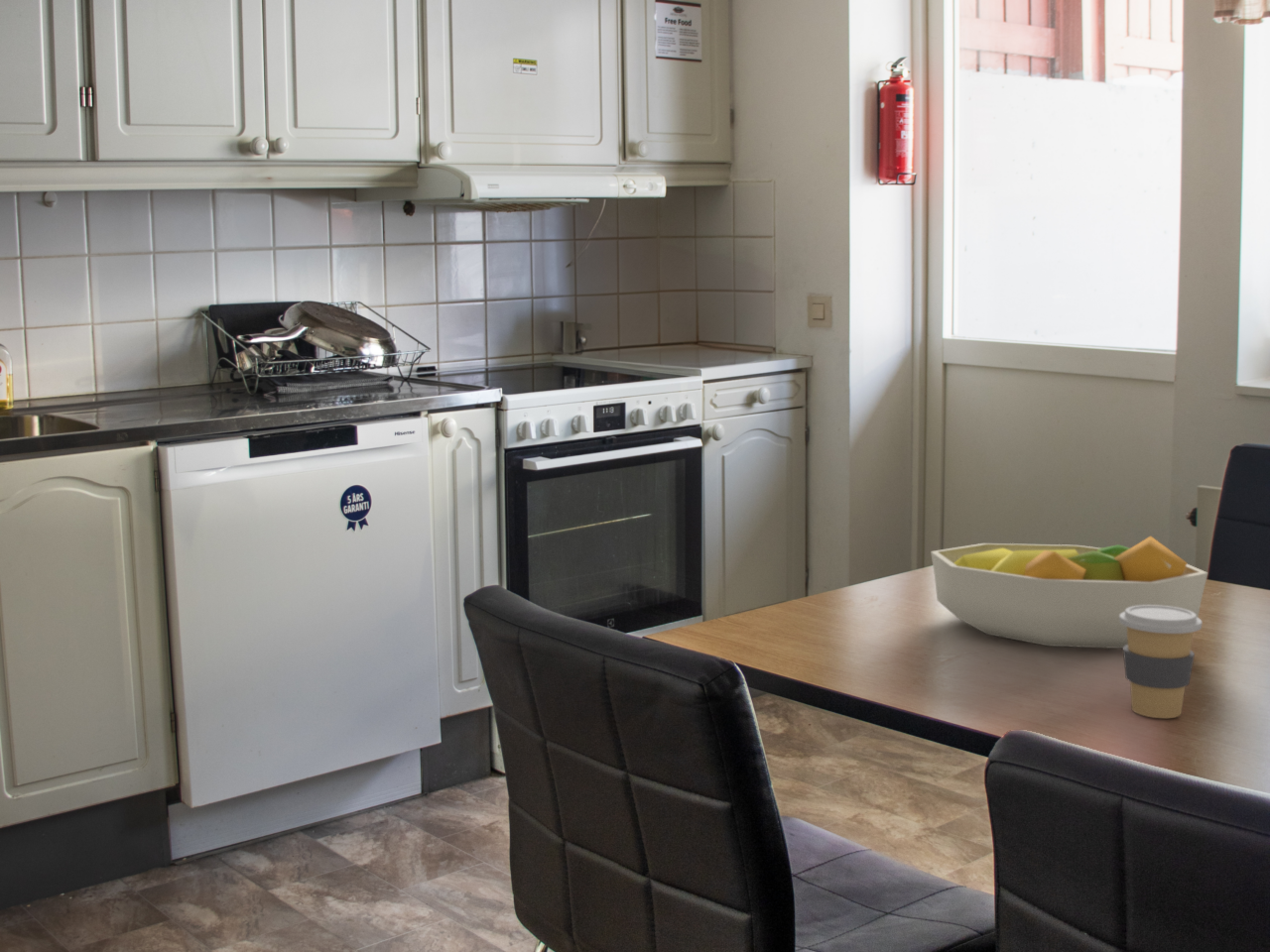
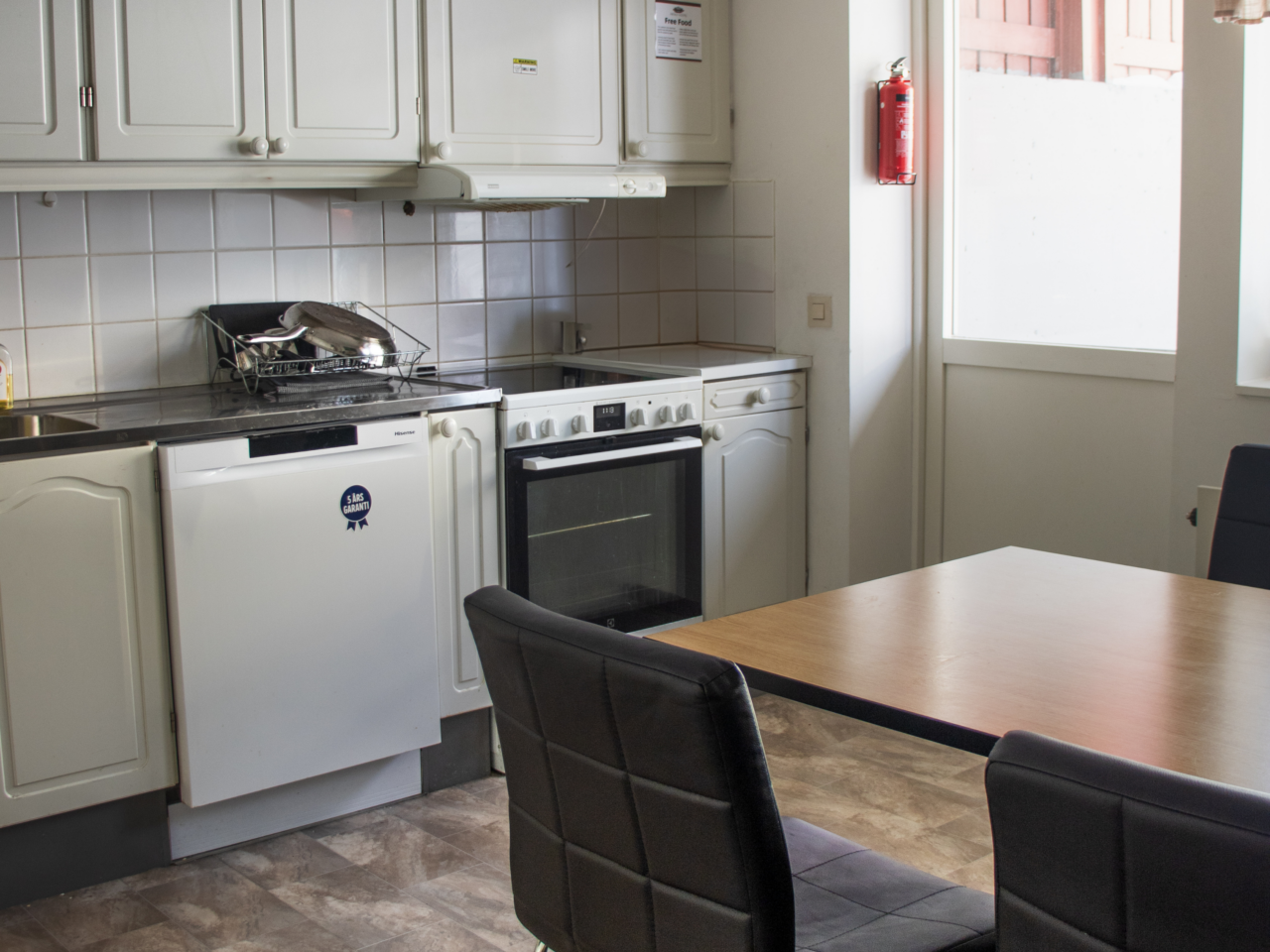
- fruit bowl [930,535,1208,650]
- coffee cup [1119,605,1204,719]
